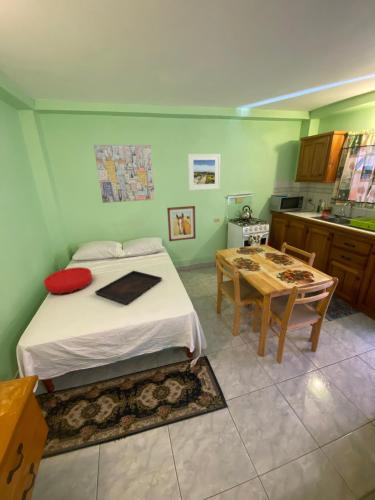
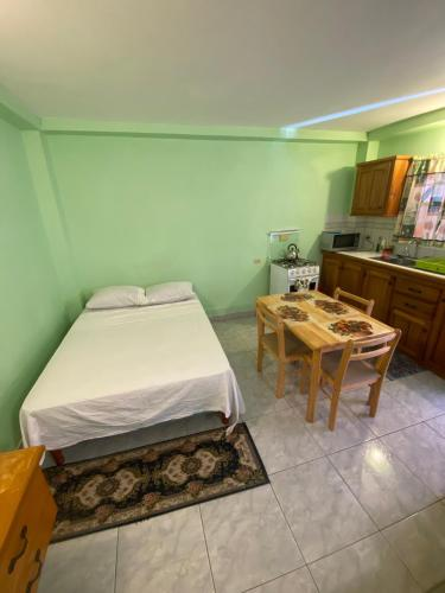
- serving tray [94,270,163,306]
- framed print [187,153,221,191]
- cushion [43,266,93,295]
- wall art [93,144,156,204]
- wall art [166,205,197,242]
